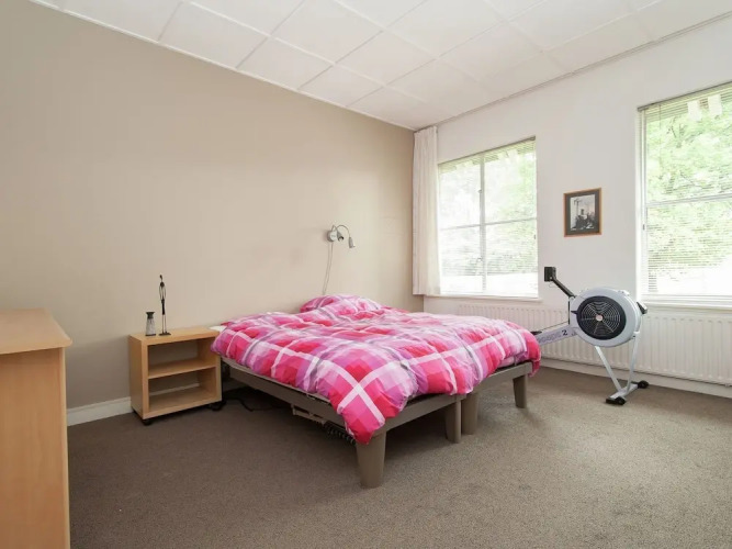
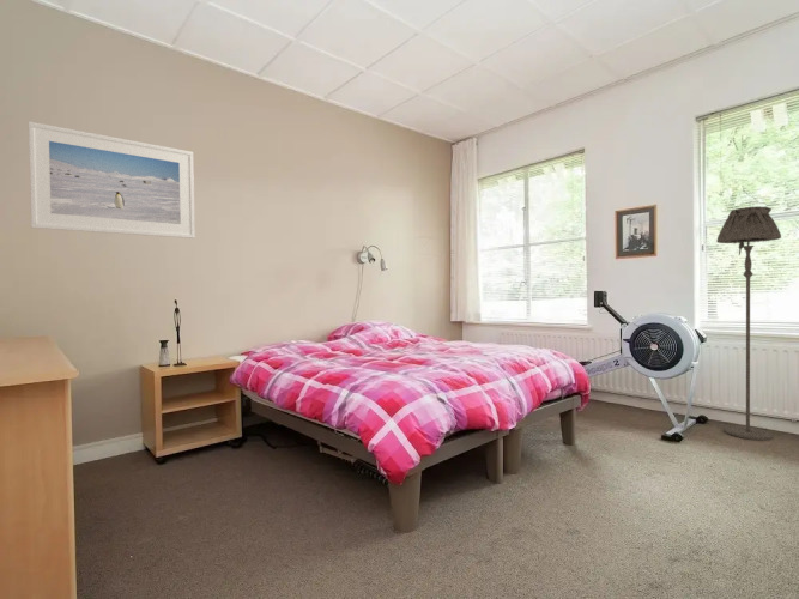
+ floor lamp [715,205,782,442]
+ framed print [28,121,196,240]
